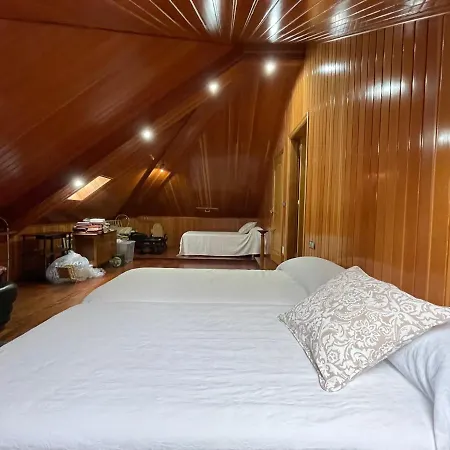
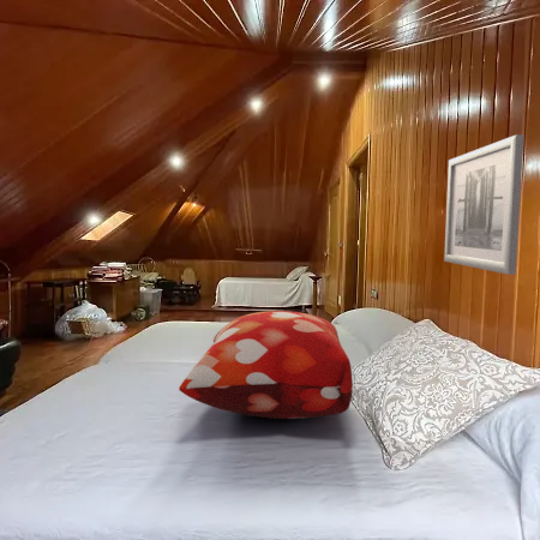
+ wall art [443,133,526,276]
+ decorative pillow [178,310,354,420]
